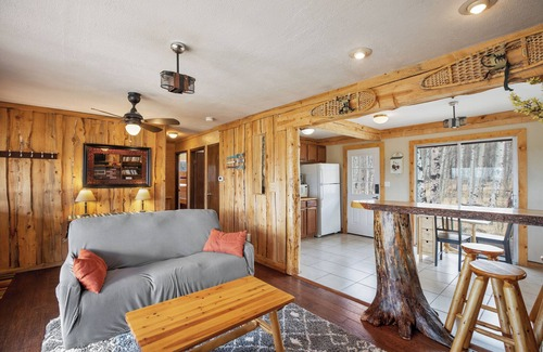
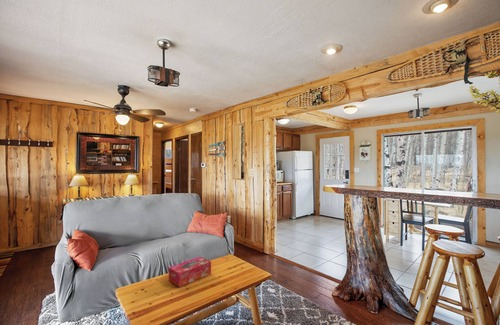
+ tissue box [168,256,212,288]
